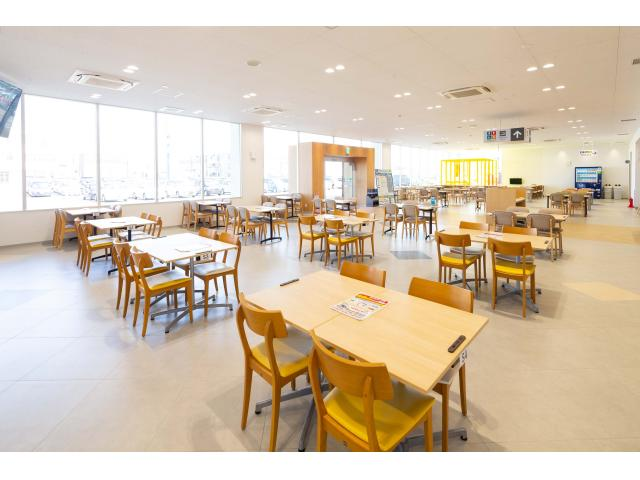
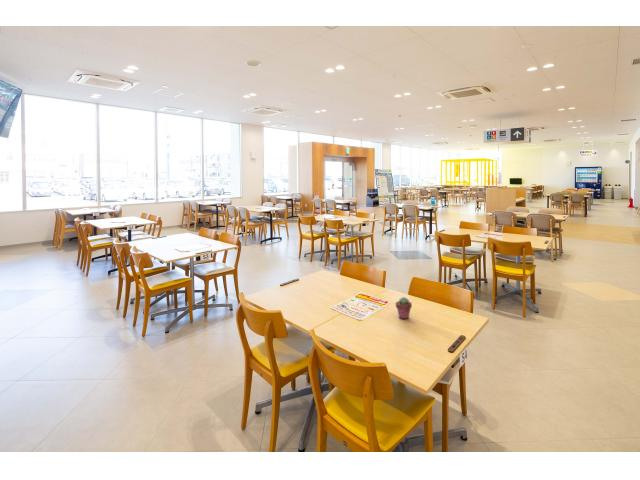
+ potted succulent [395,296,413,320]
